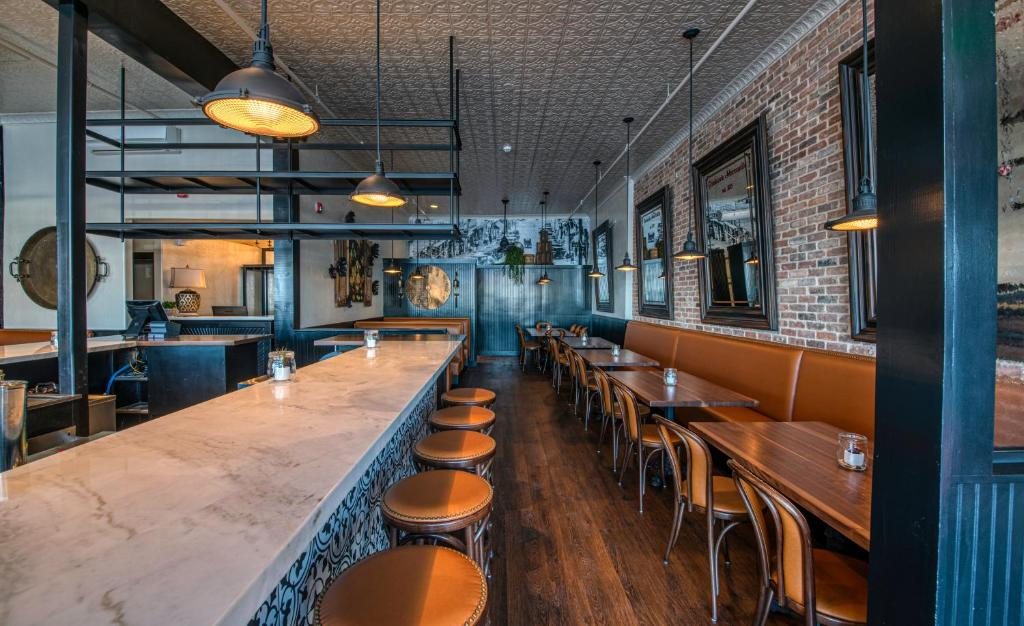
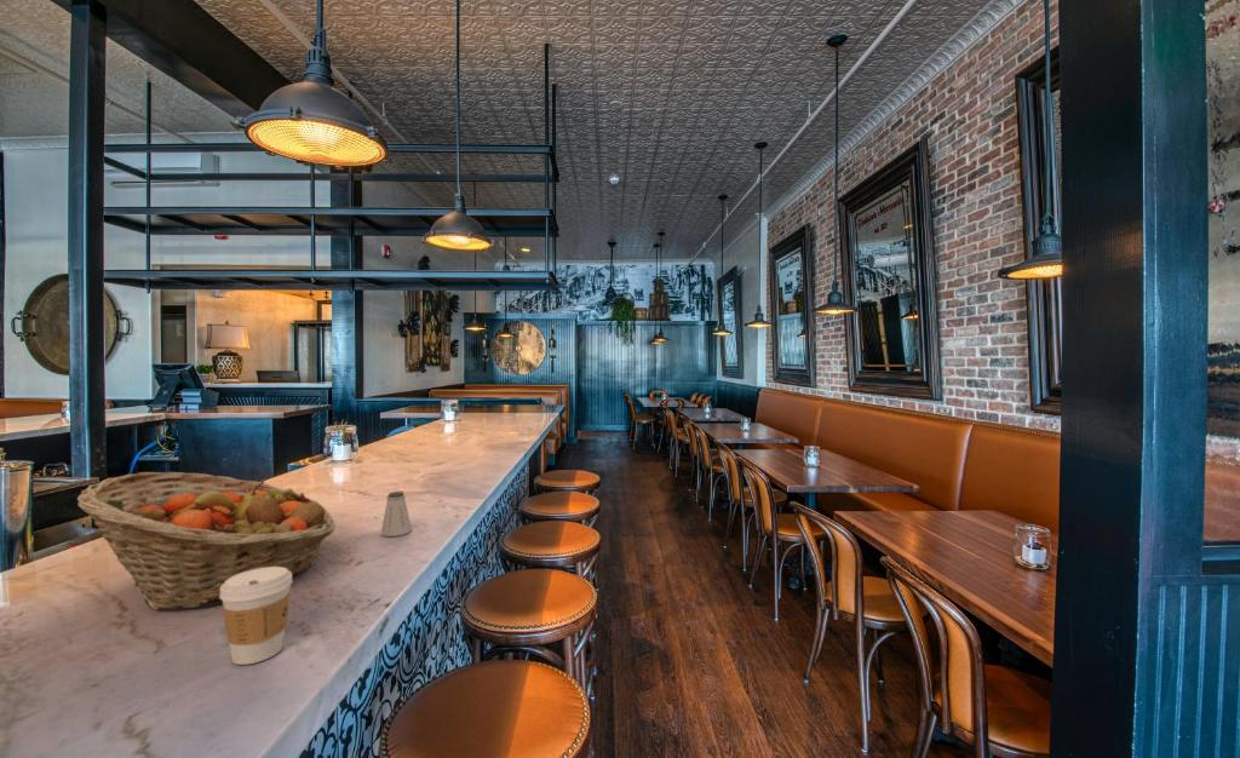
+ coffee cup [219,567,294,666]
+ fruit basket [76,471,337,611]
+ saltshaker [380,490,413,538]
